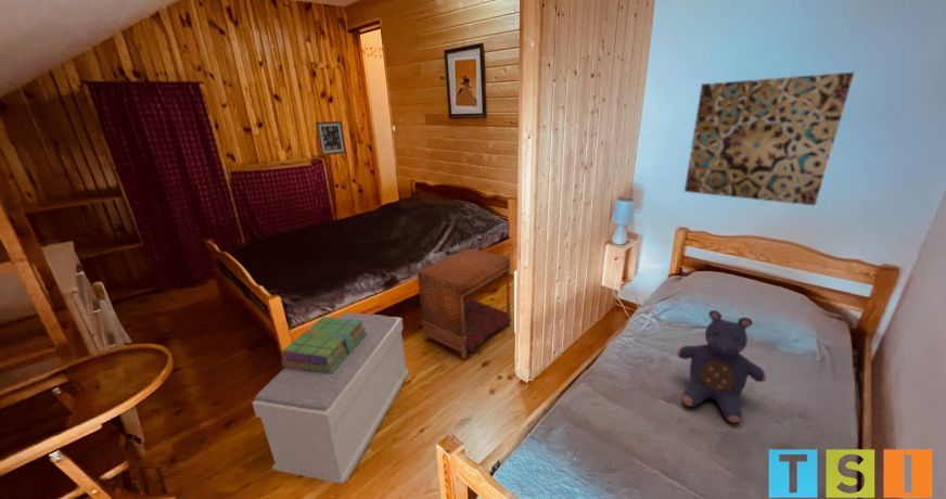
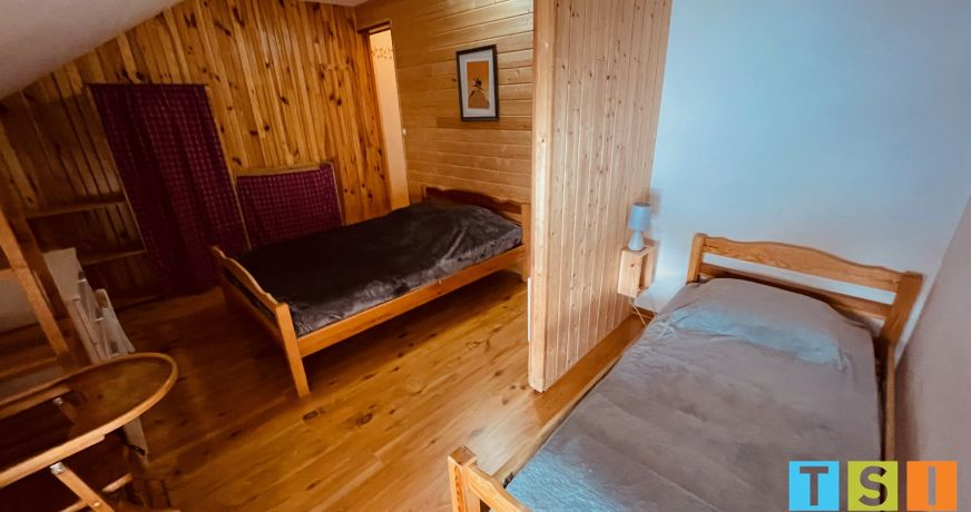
- wall art [683,72,855,207]
- teddy bear [676,309,768,423]
- canopy bed [417,247,513,360]
- wall art [315,120,347,156]
- bench [251,311,410,485]
- stack of books [280,316,367,374]
